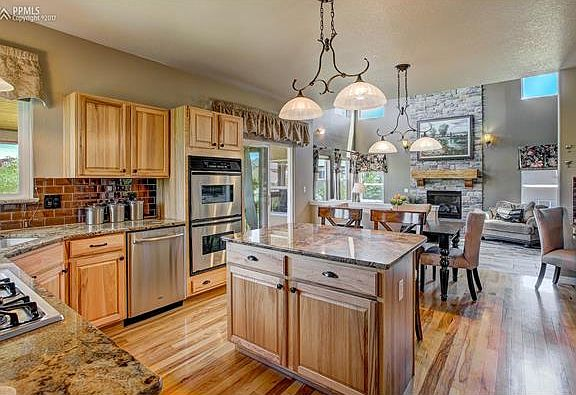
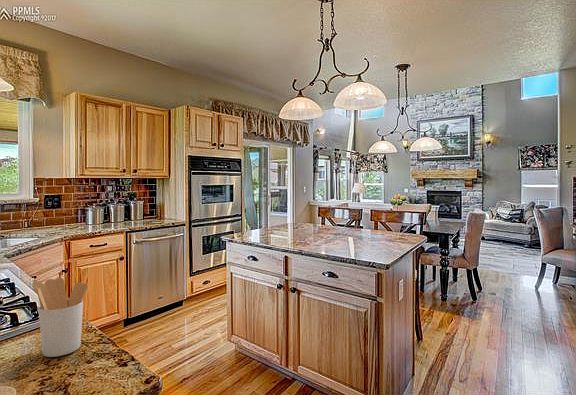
+ utensil holder [31,277,89,358]
